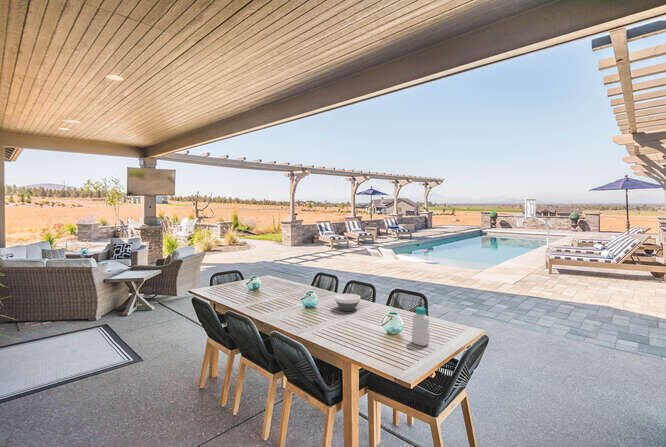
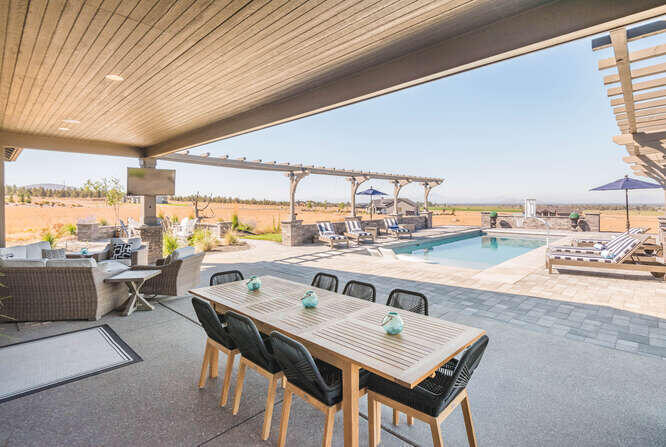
- bowl [334,293,361,312]
- bottle [411,306,430,347]
